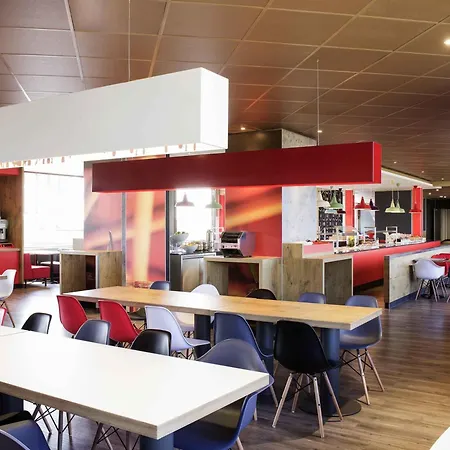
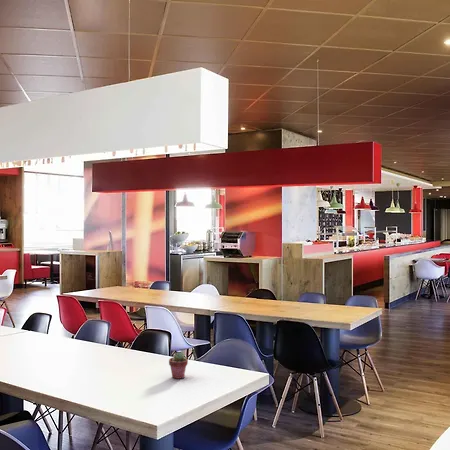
+ potted succulent [168,351,189,380]
